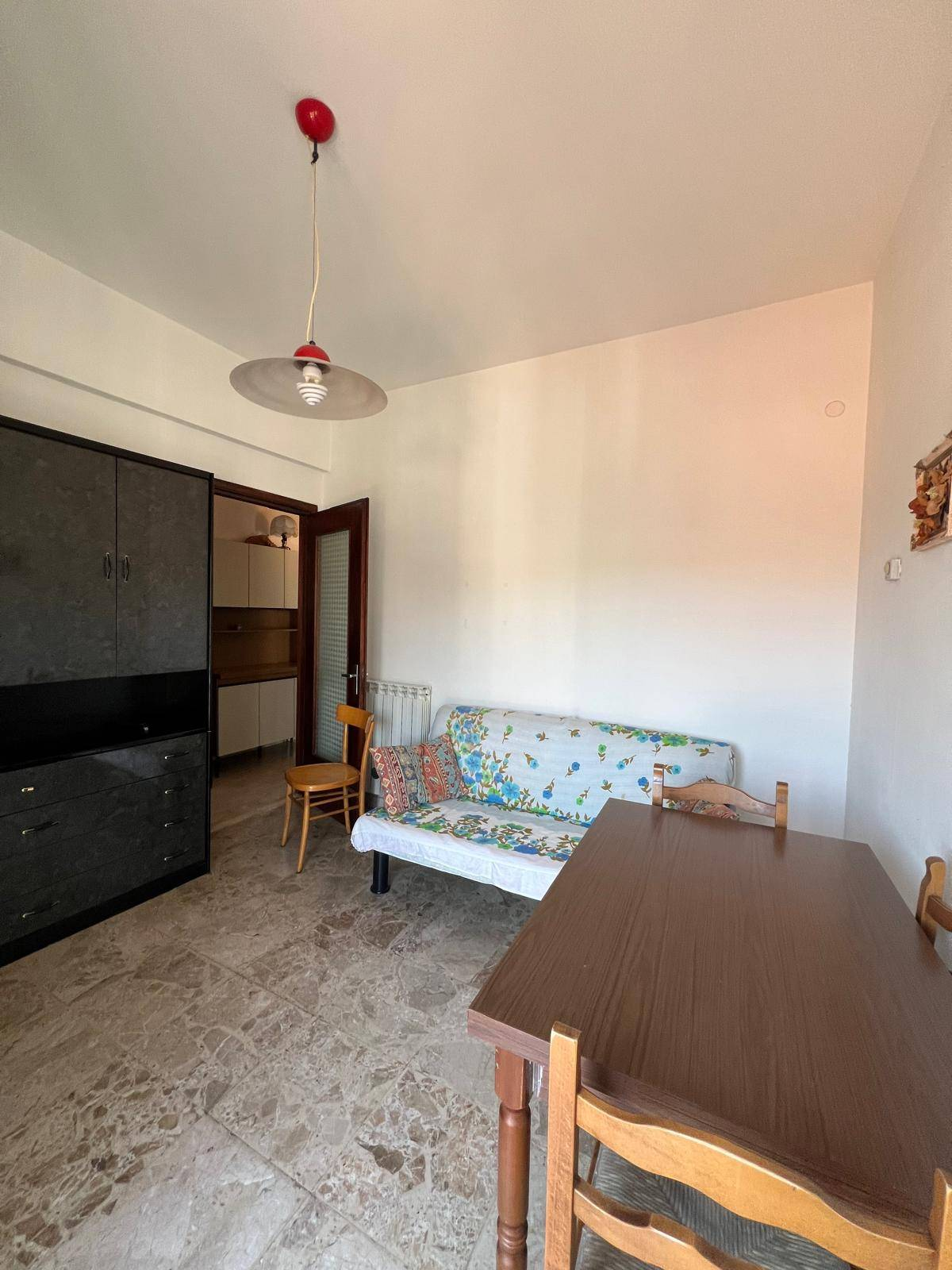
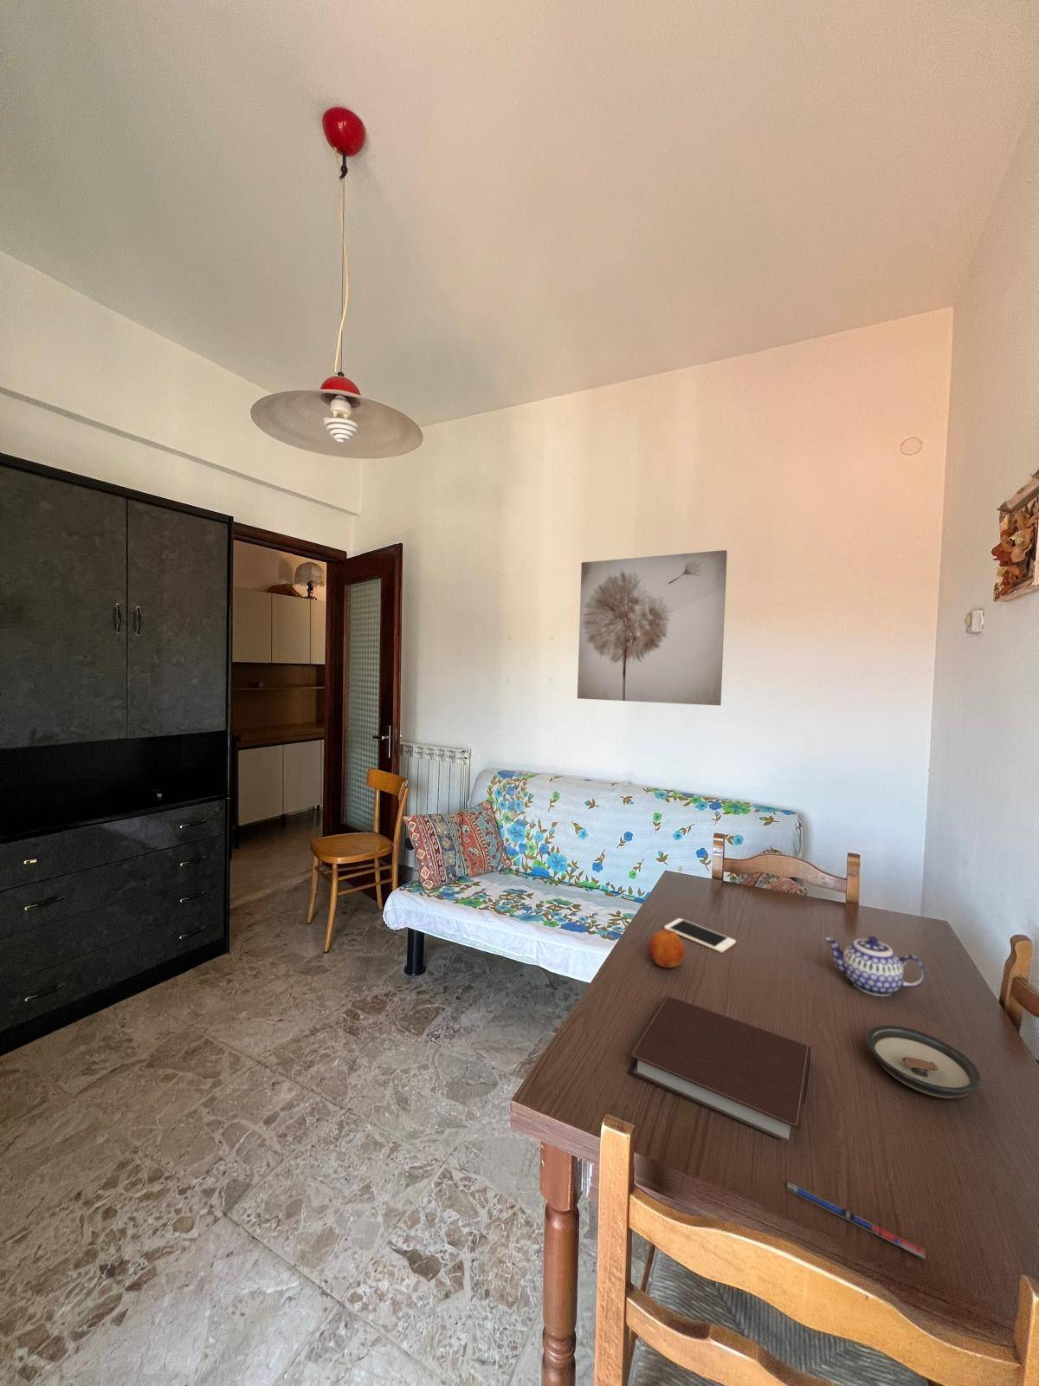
+ pen [786,1182,927,1260]
+ cell phone [664,918,737,954]
+ saucer [865,1025,982,1099]
+ notebook [626,994,811,1145]
+ fruit [647,929,685,968]
+ teapot [824,935,927,997]
+ wall art [576,549,728,706]
